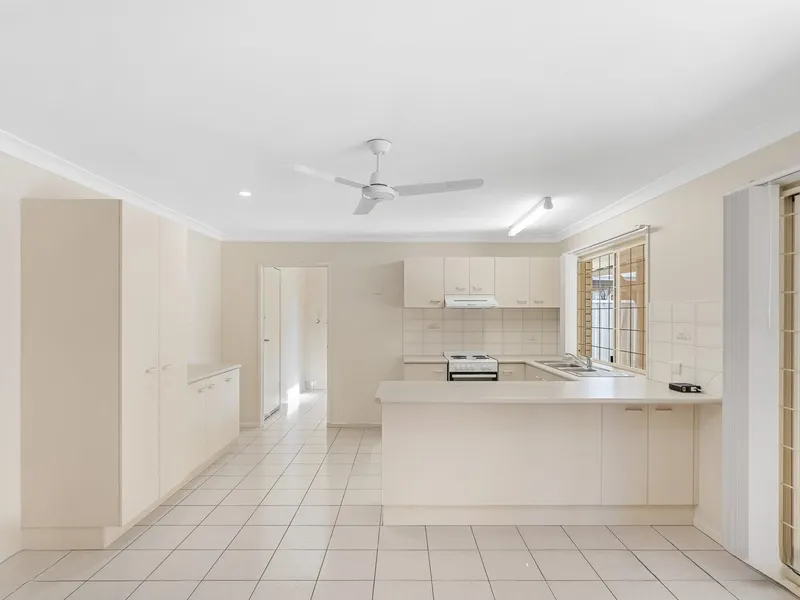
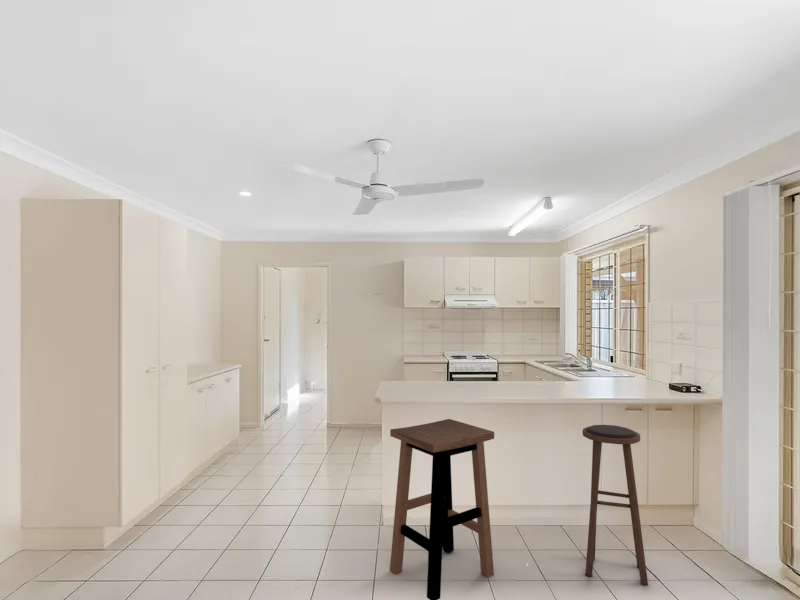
+ bar stool [389,418,495,600]
+ stool [582,424,649,586]
